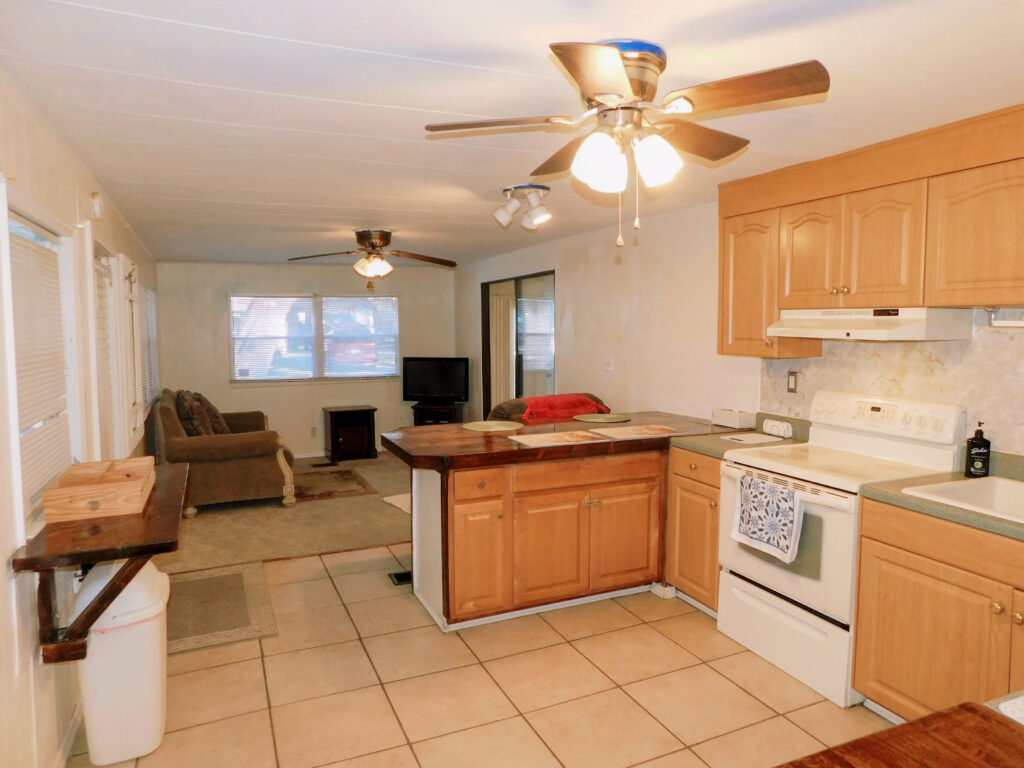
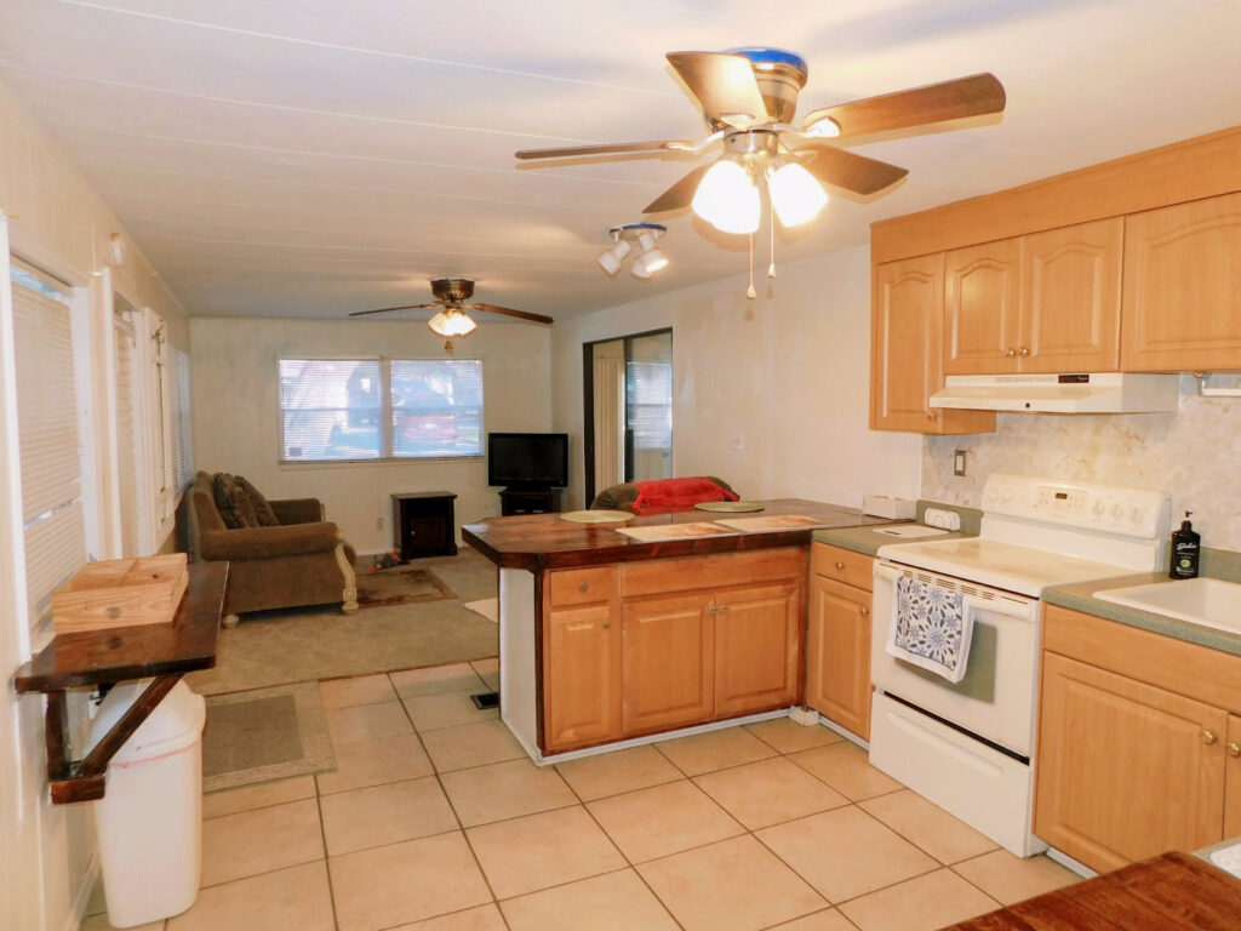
+ toy train [367,548,400,572]
